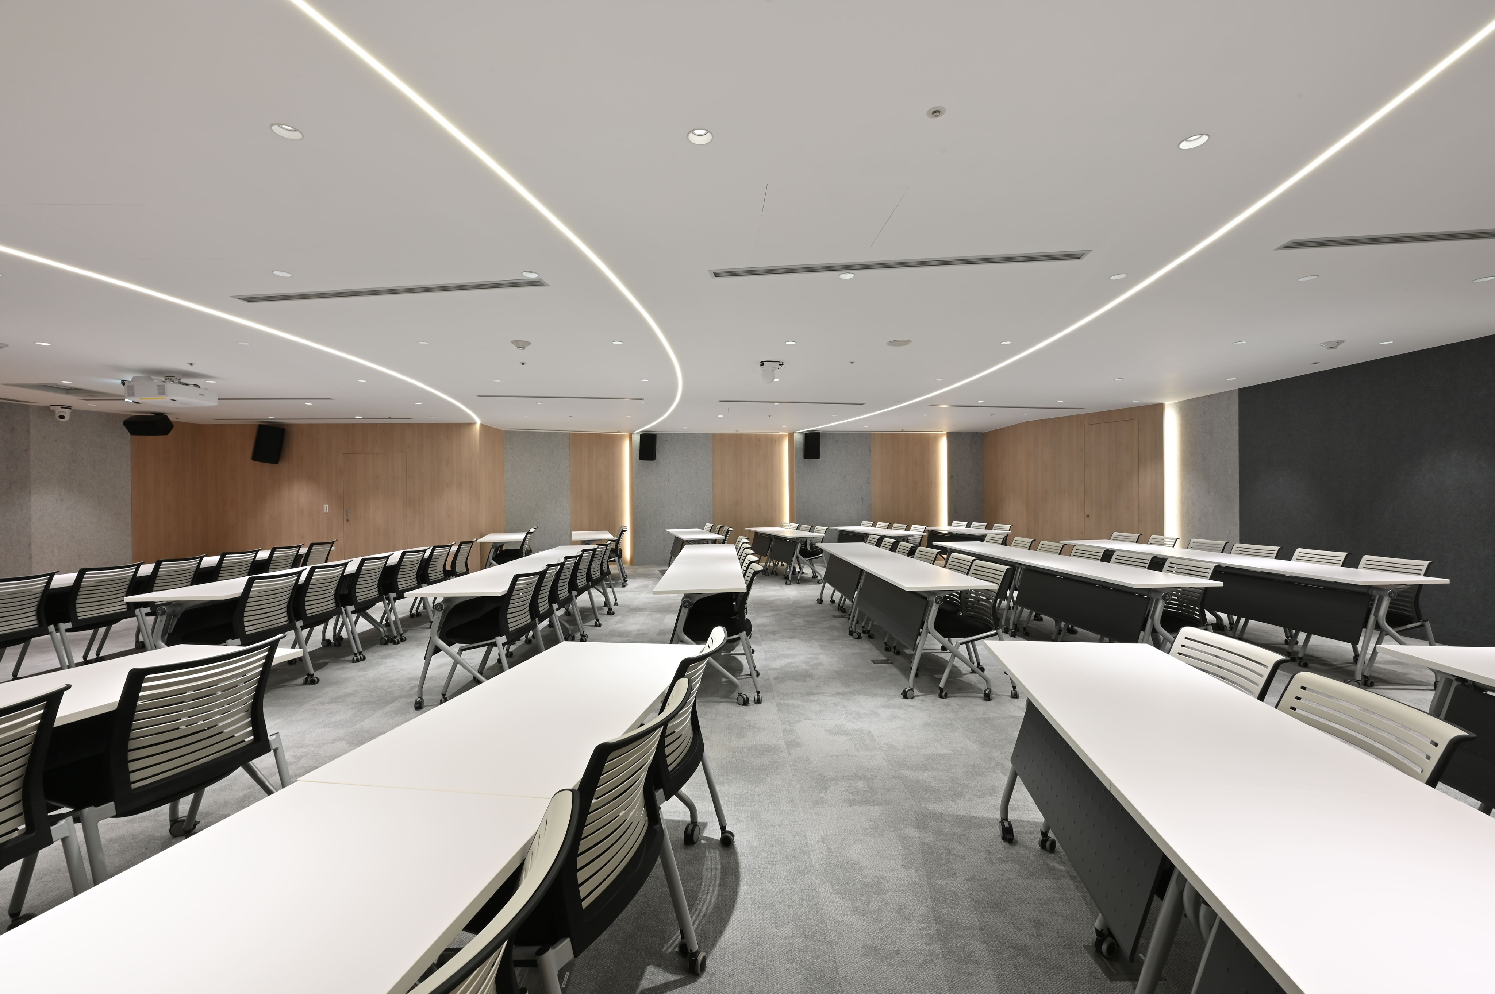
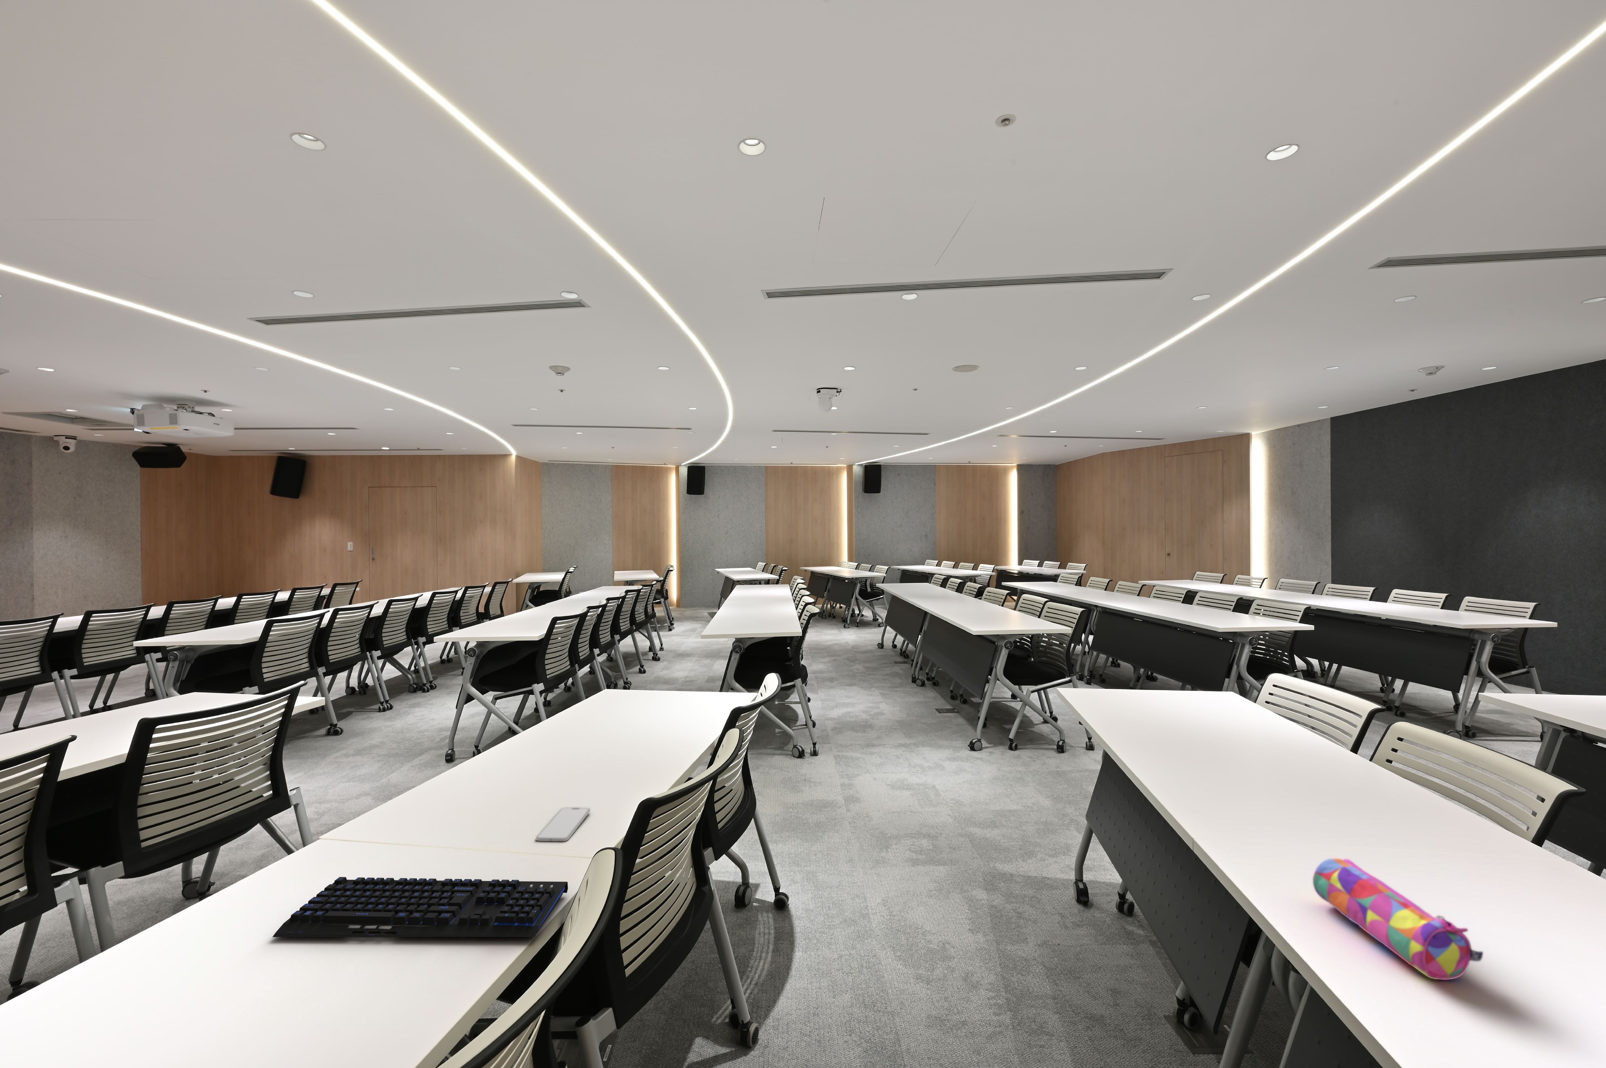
+ keyboard [272,877,569,938]
+ smartphone [535,807,590,842]
+ pencil case [1313,858,1483,980]
